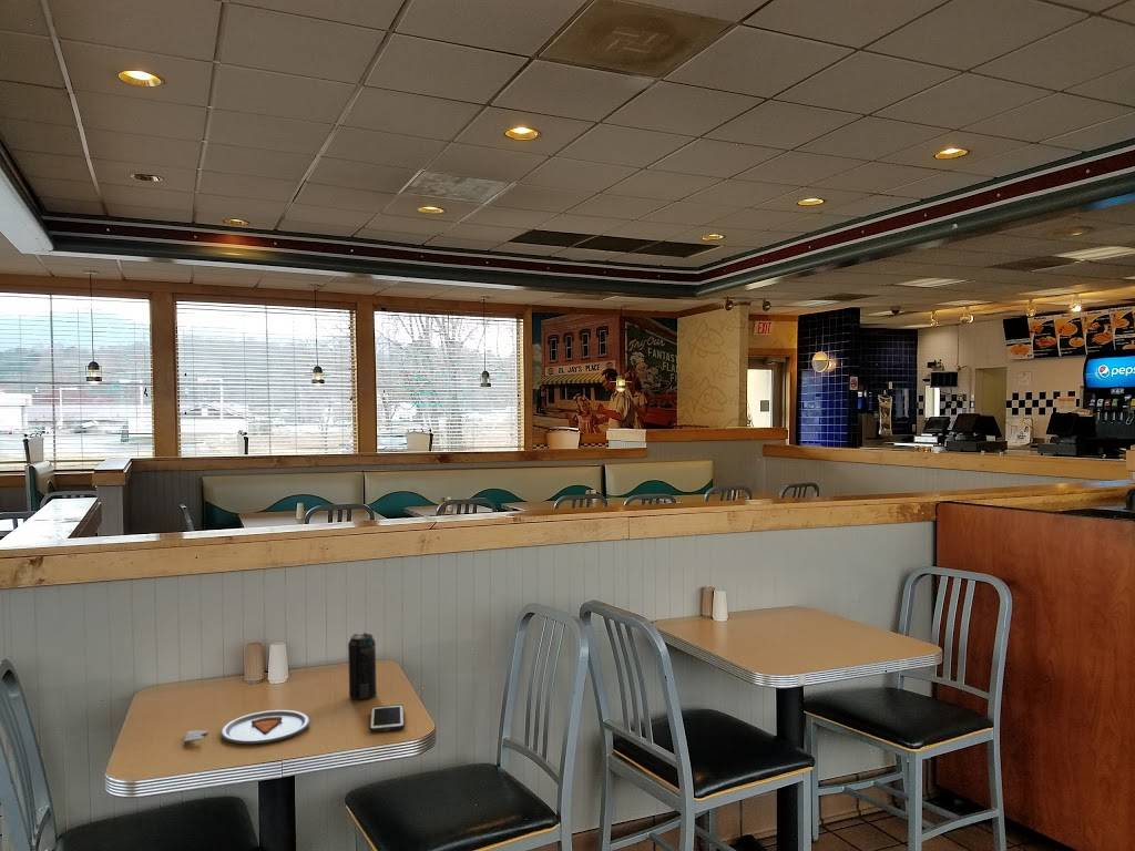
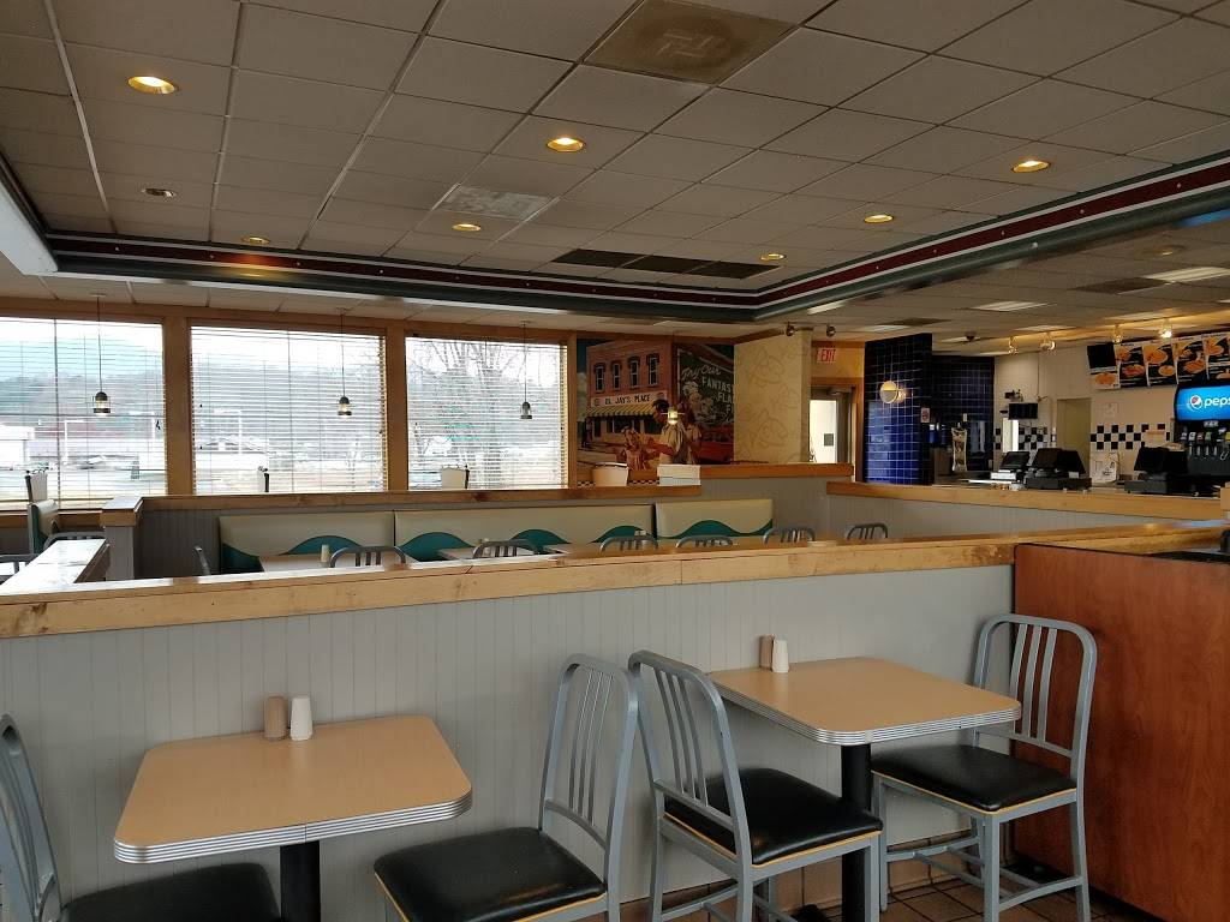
- dinner plate [183,709,310,745]
- beverage can [347,632,378,700]
- cell phone [369,704,406,734]
